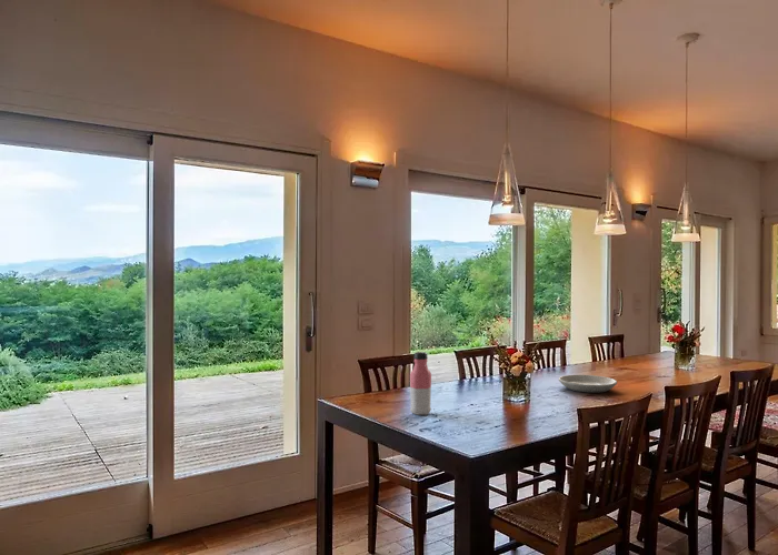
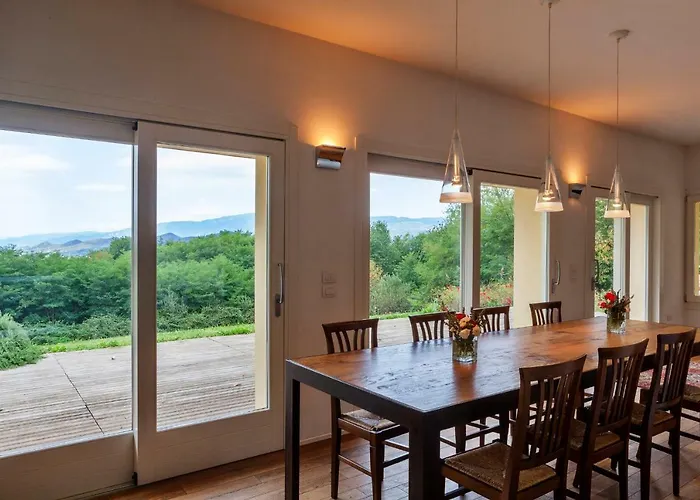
- plate [558,374,618,394]
- water bottle [409,351,432,416]
